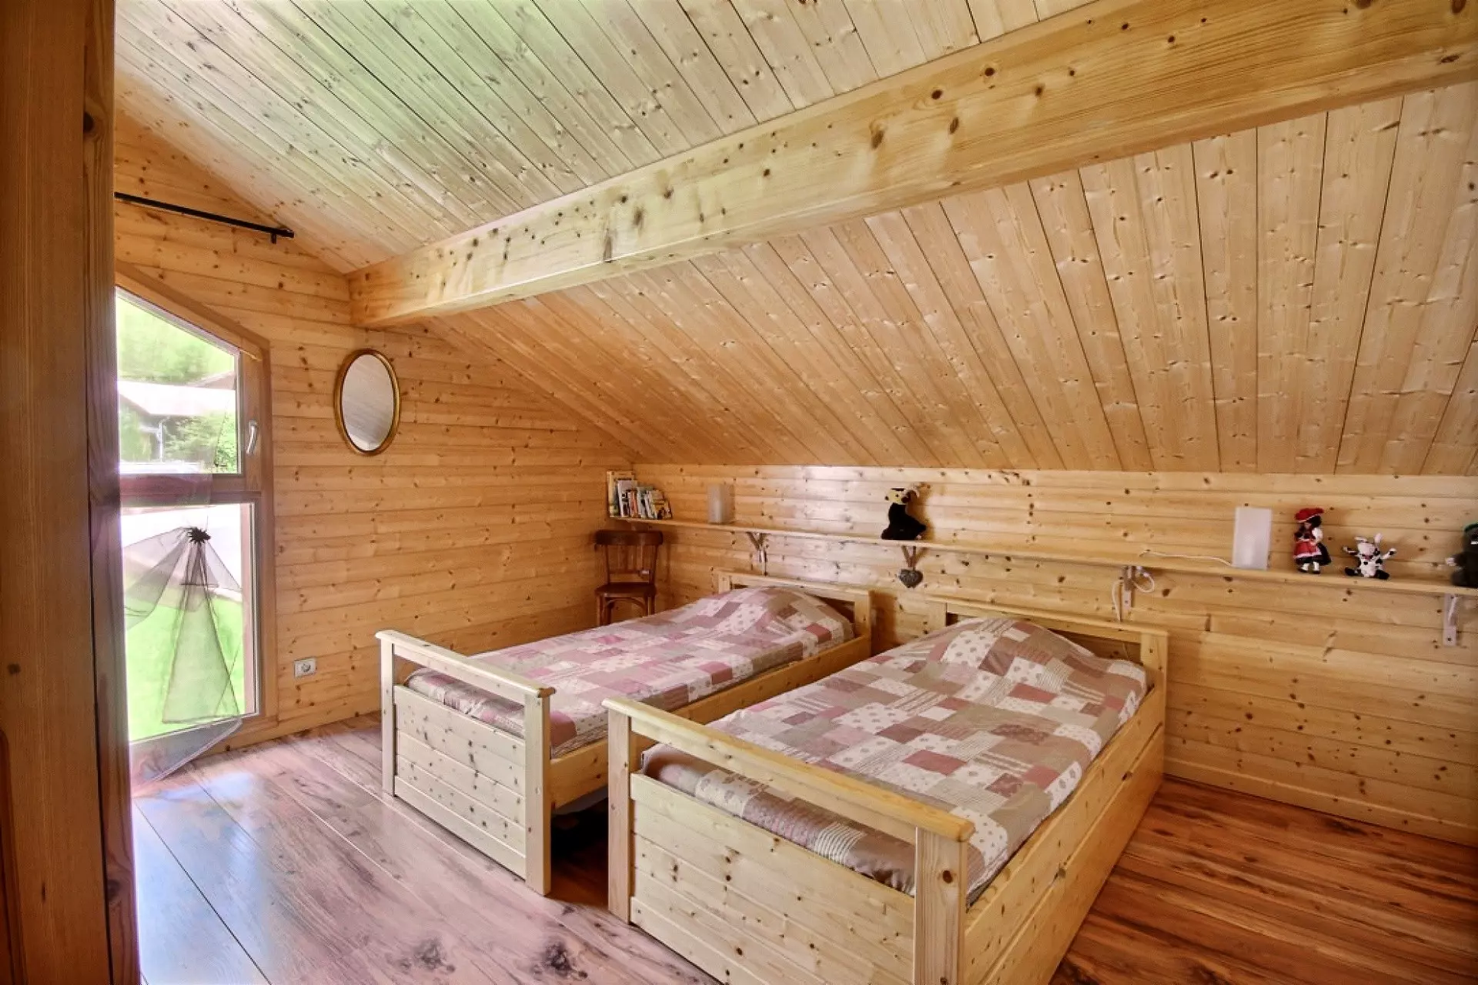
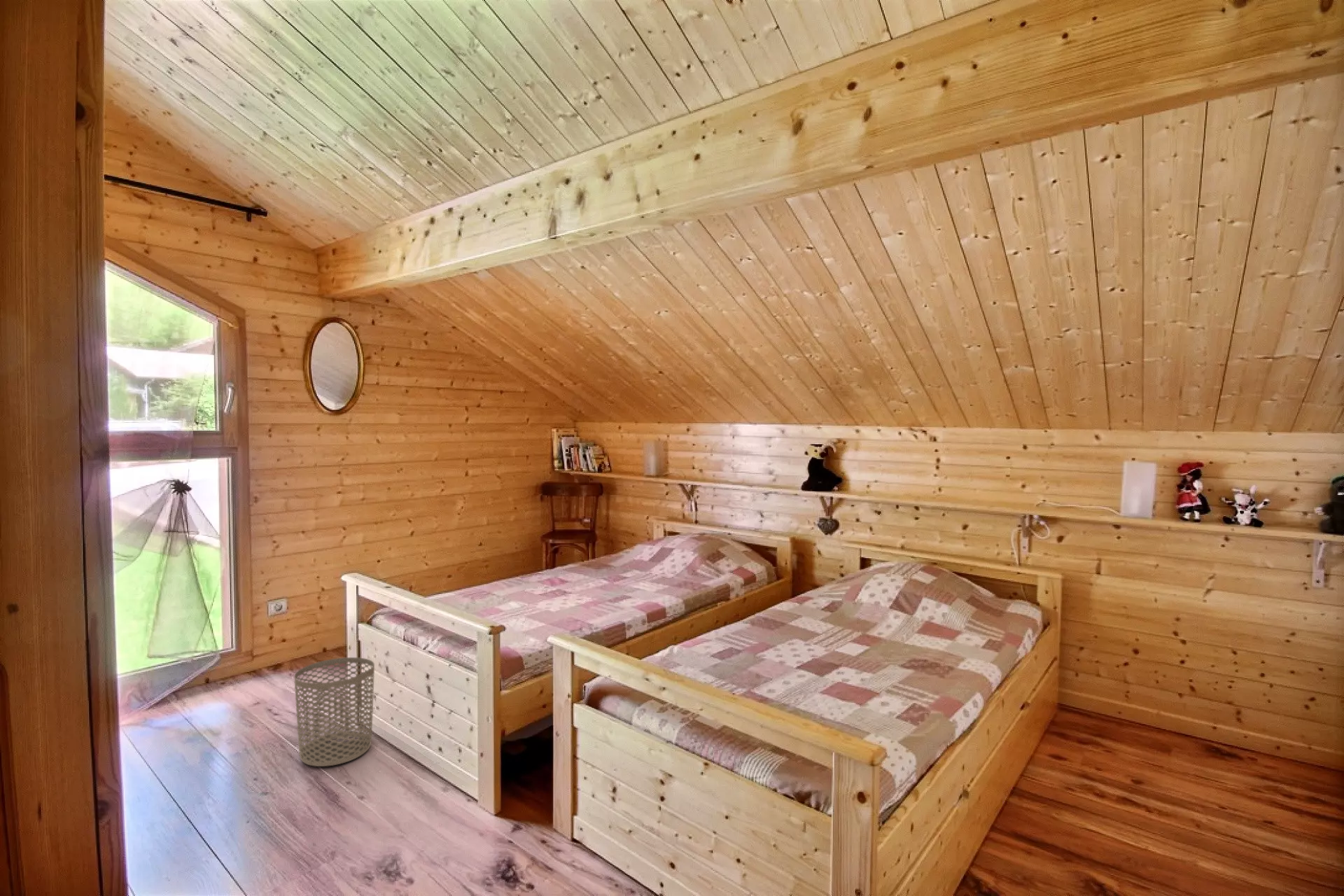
+ waste bin [294,657,375,767]
